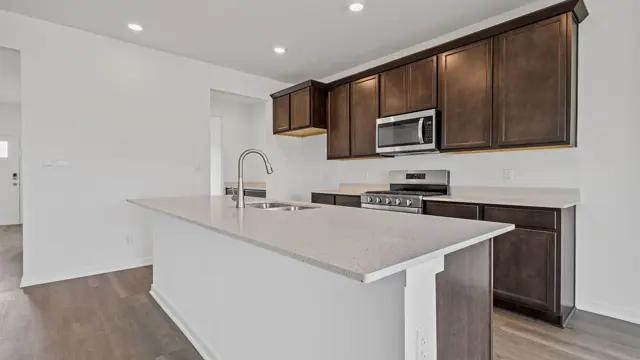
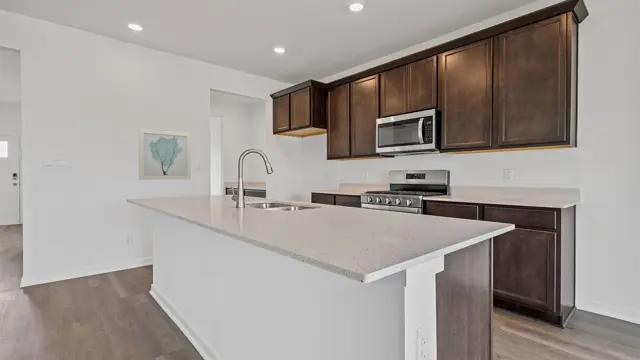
+ wall art [138,128,192,181]
